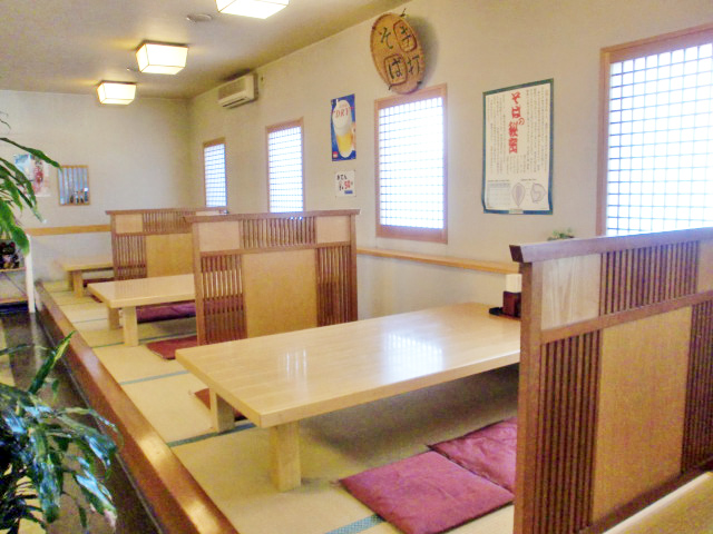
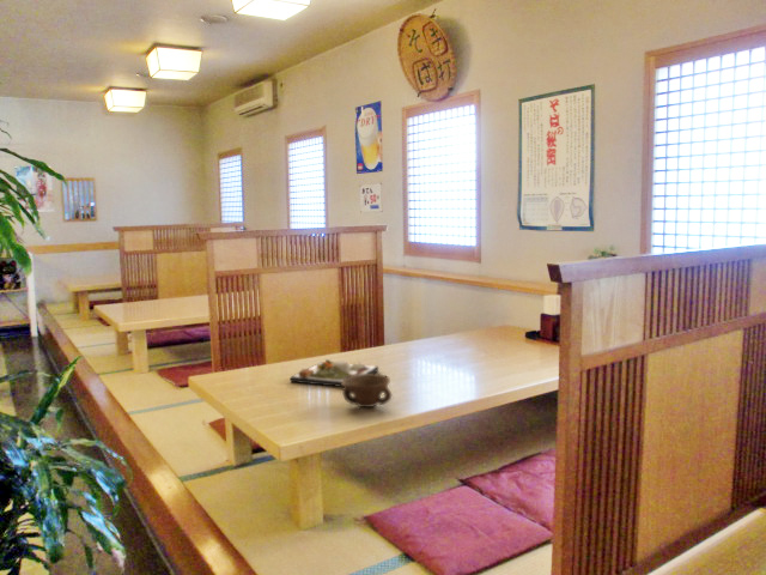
+ dinner plate [290,358,379,388]
+ bowl [341,373,393,408]
